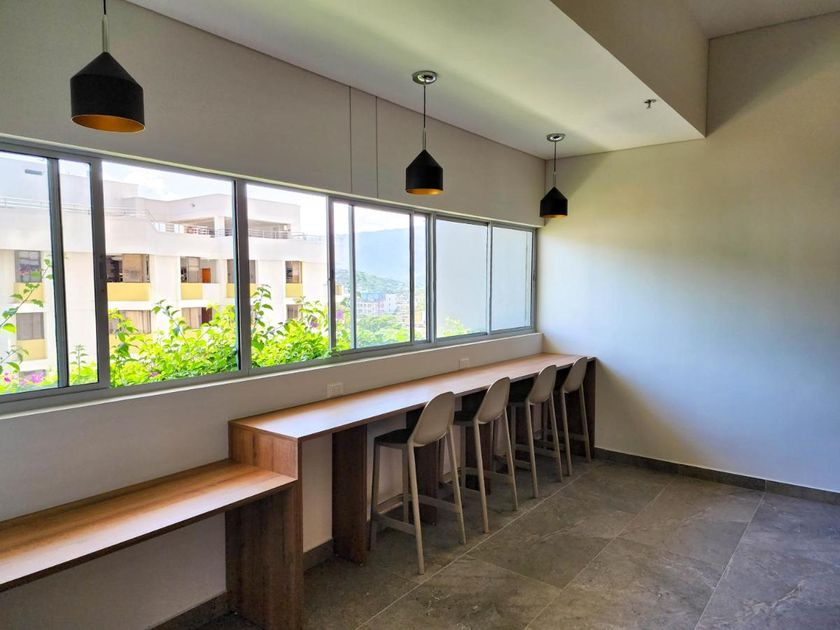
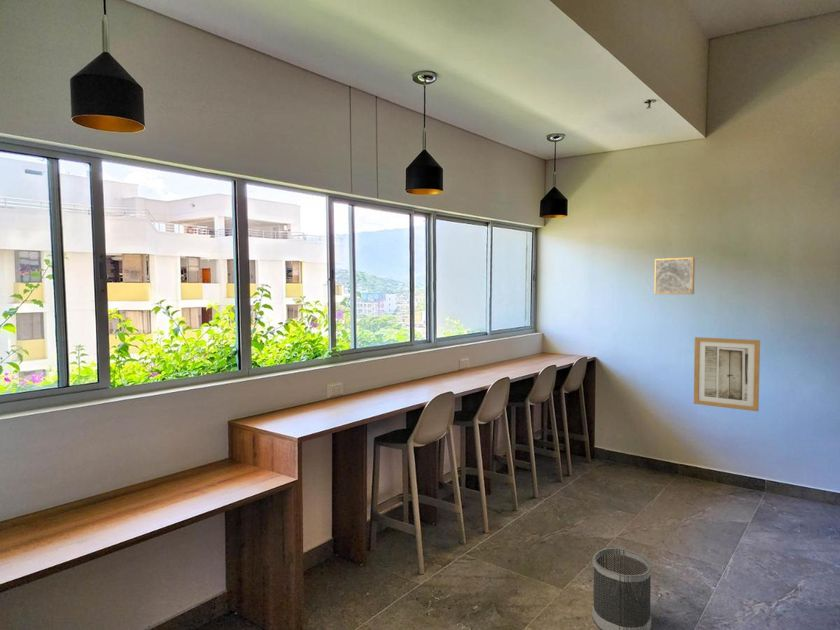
+ wall art [653,256,696,295]
+ wastebasket [591,547,653,630]
+ wall art [693,336,761,412]
